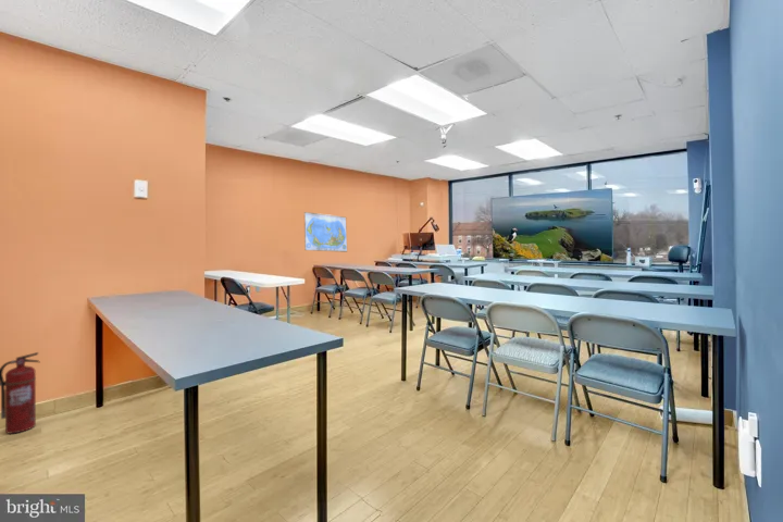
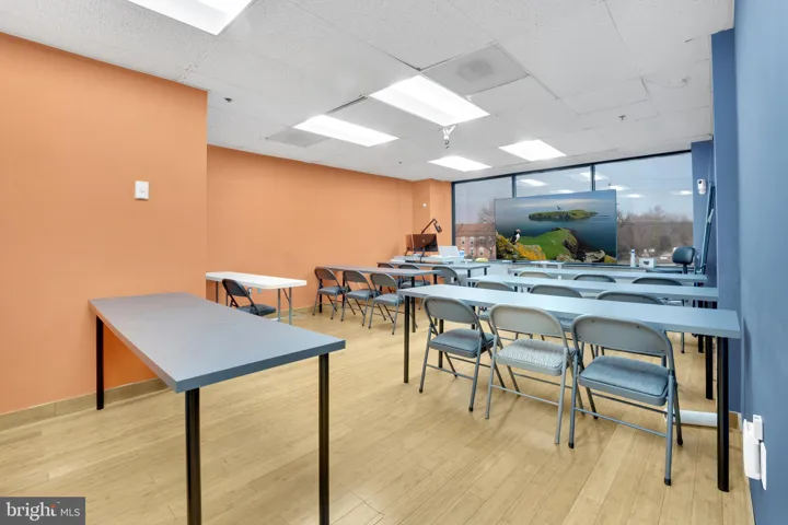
- world map [303,211,348,253]
- fire extinguisher [0,351,40,435]
